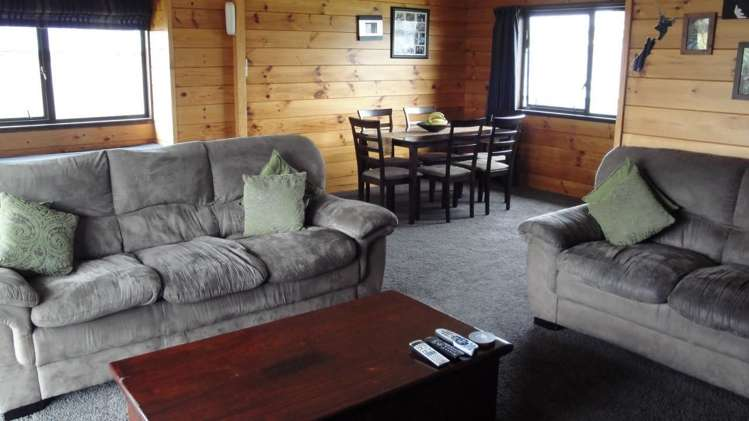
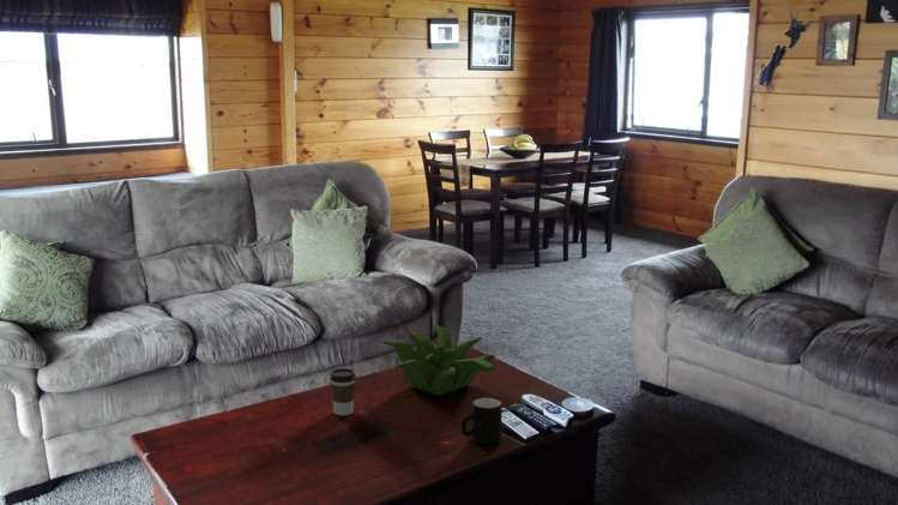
+ plant [381,324,496,397]
+ mug [459,396,504,445]
+ coffee cup [329,367,357,416]
